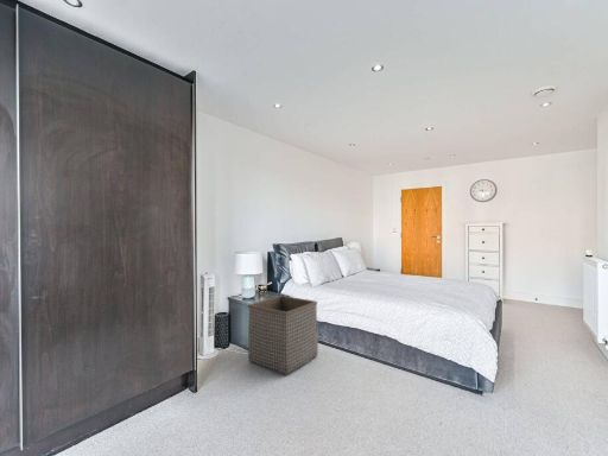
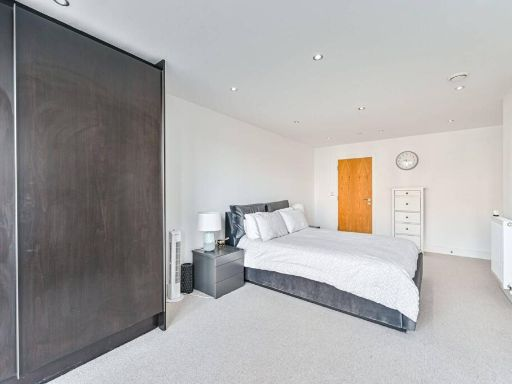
- laundry basket [247,294,319,376]
